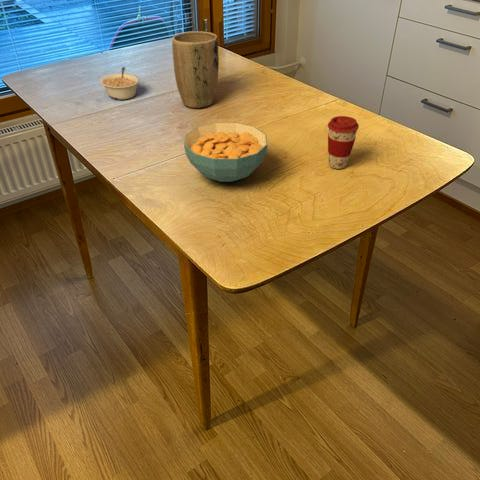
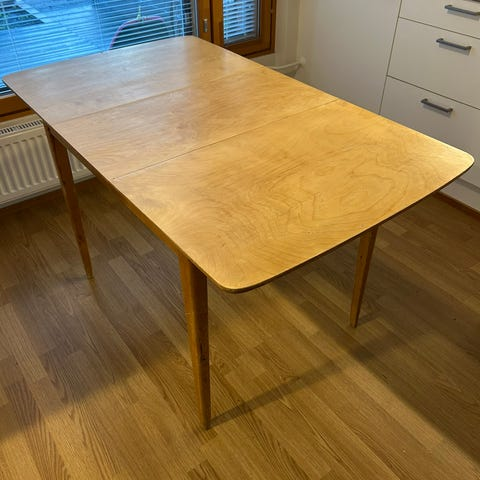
- coffee cup [327,115,360,170]
- cereal bowl [183,122,269,183]
- legume [99,66,141,101]
- plant pot [171,30,220,109]
